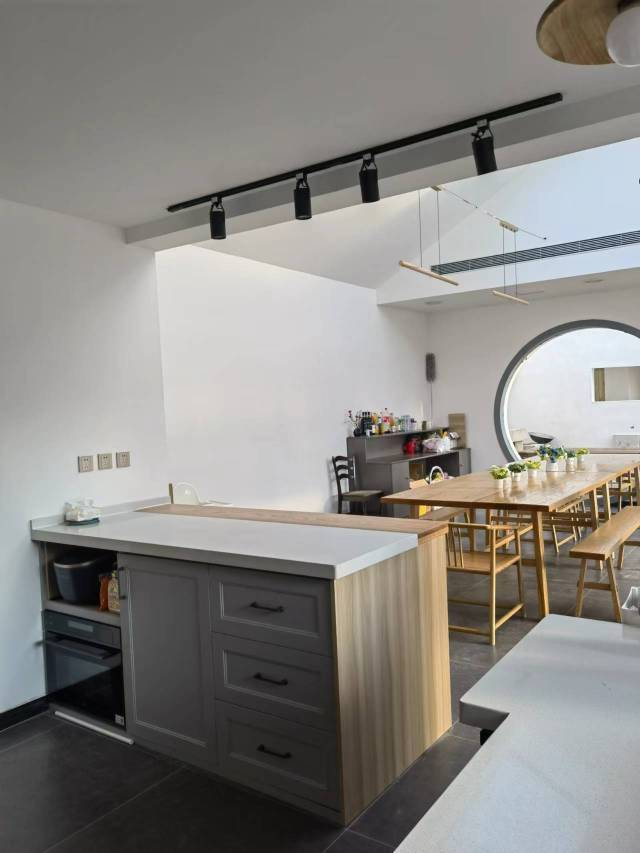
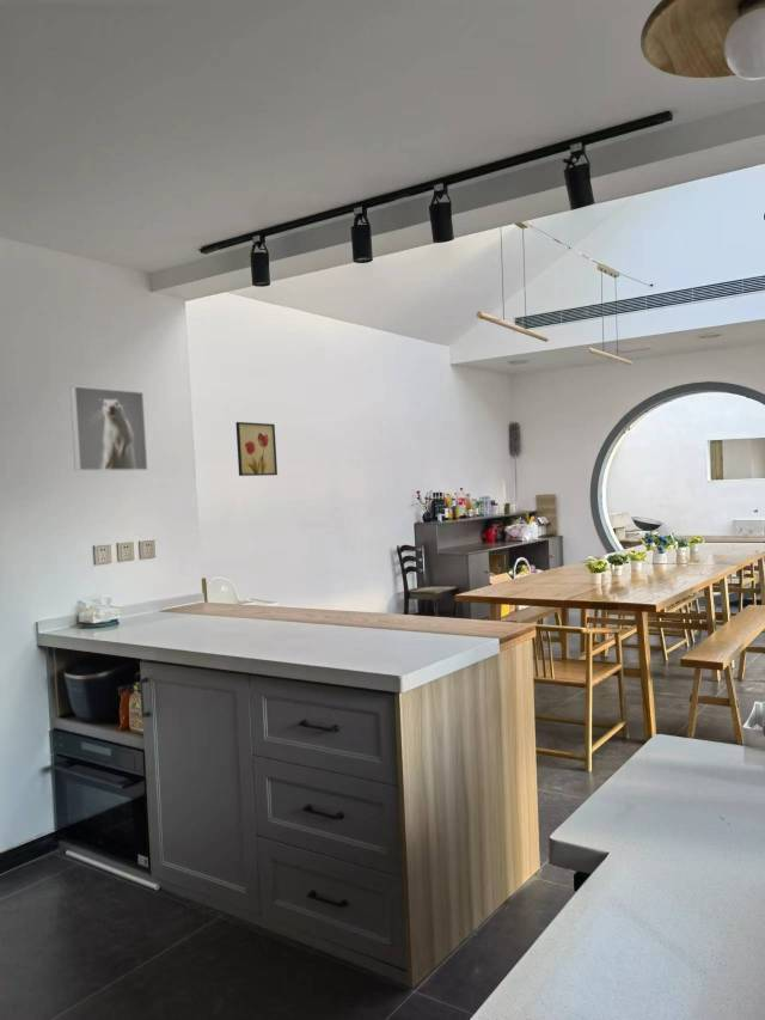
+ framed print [68,385,149,472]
+ wall art [234,421,279,477]
